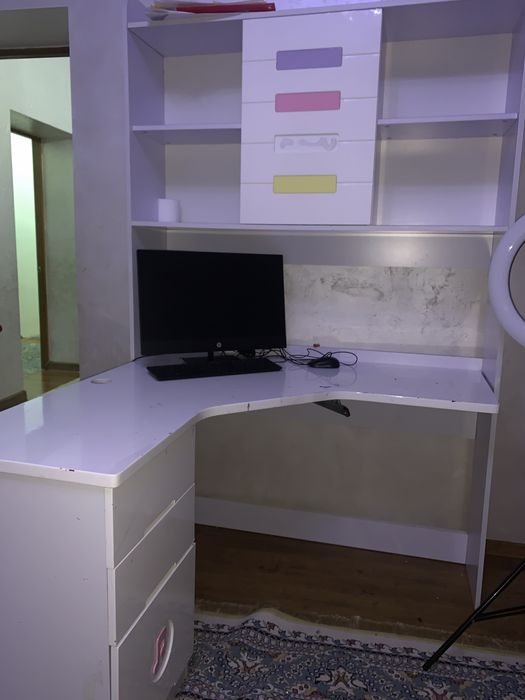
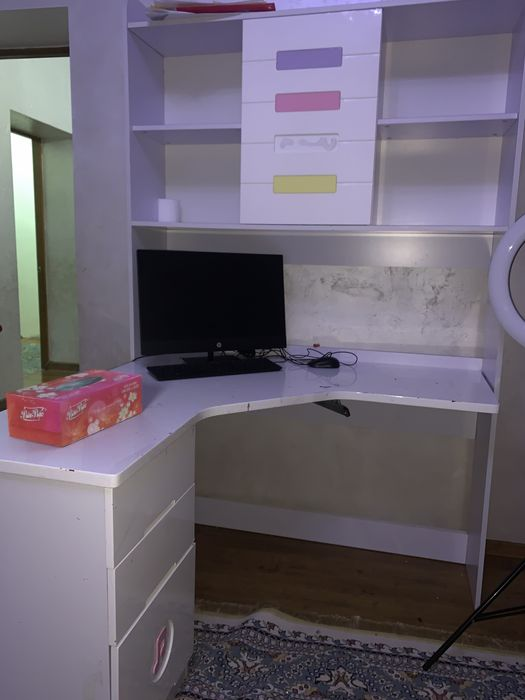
+ tissue box [5,368,143,448]
